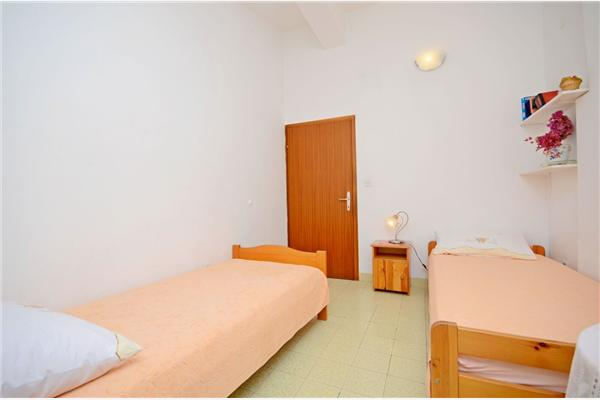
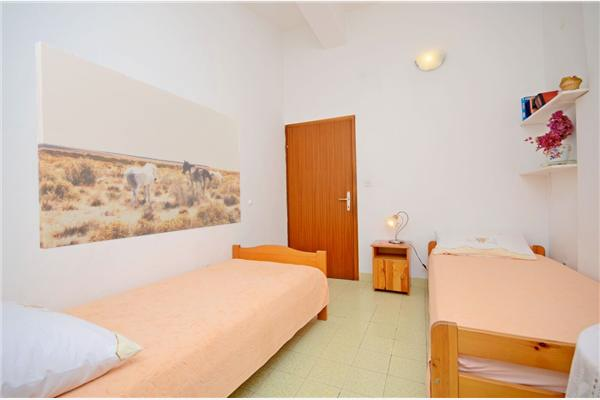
+ wall art [35,40,242,250]
